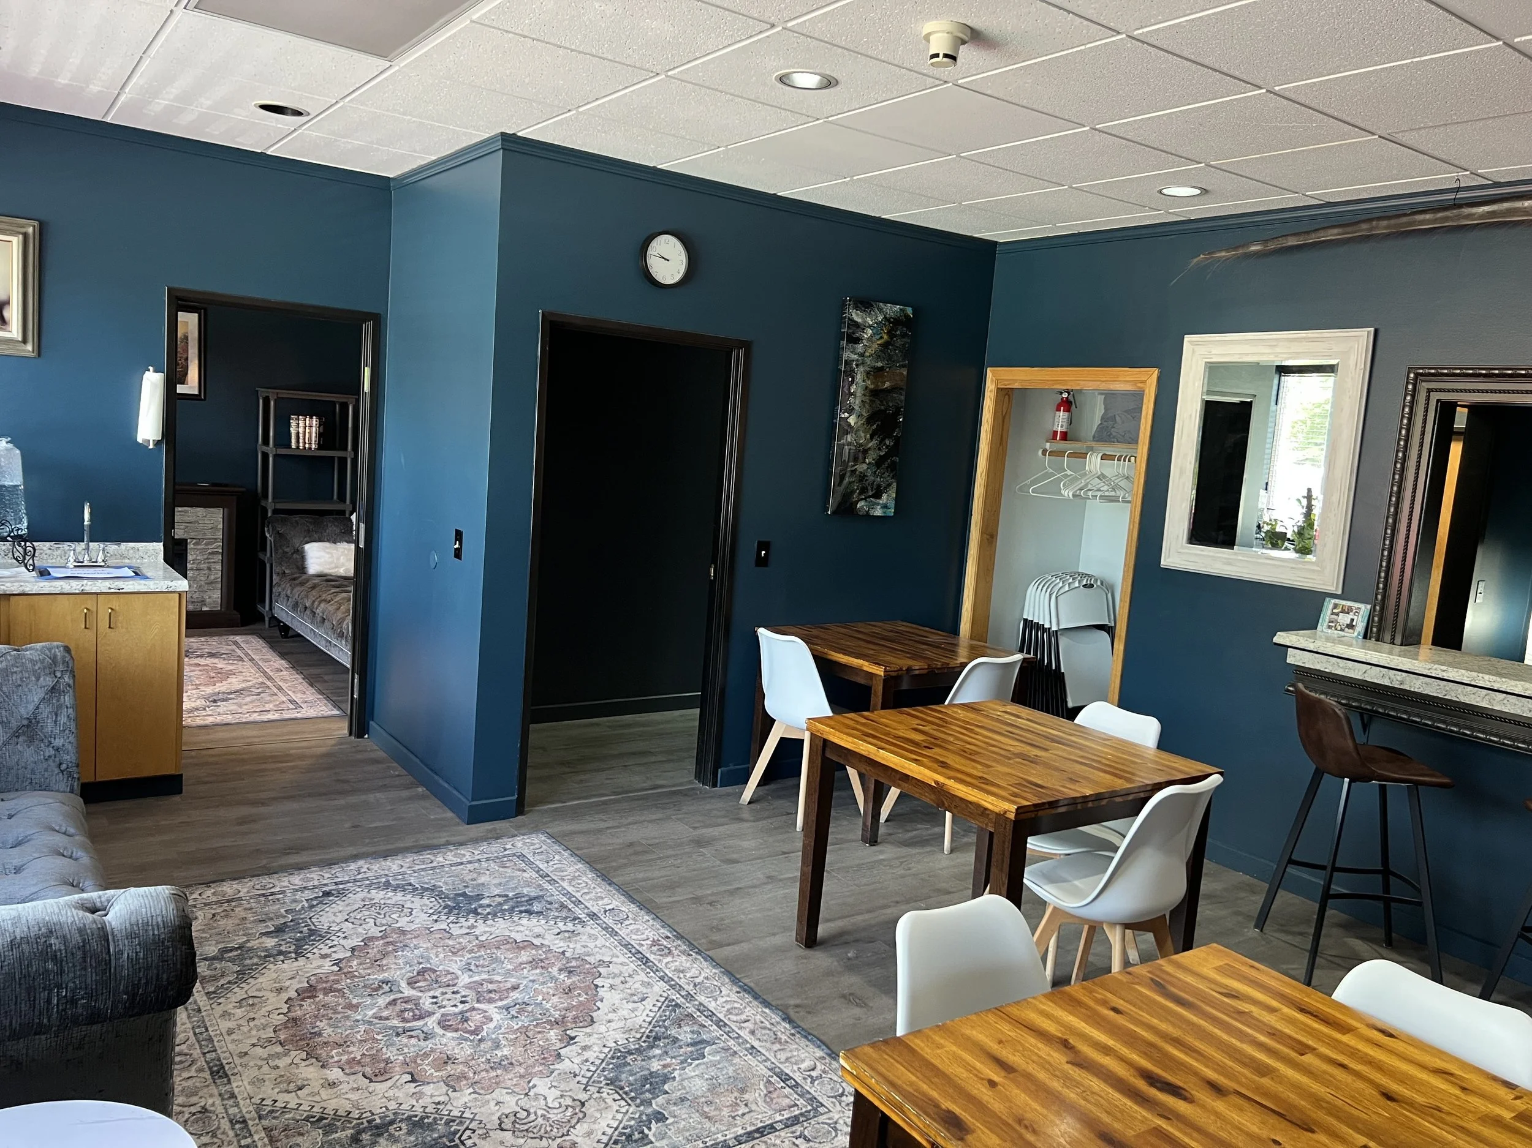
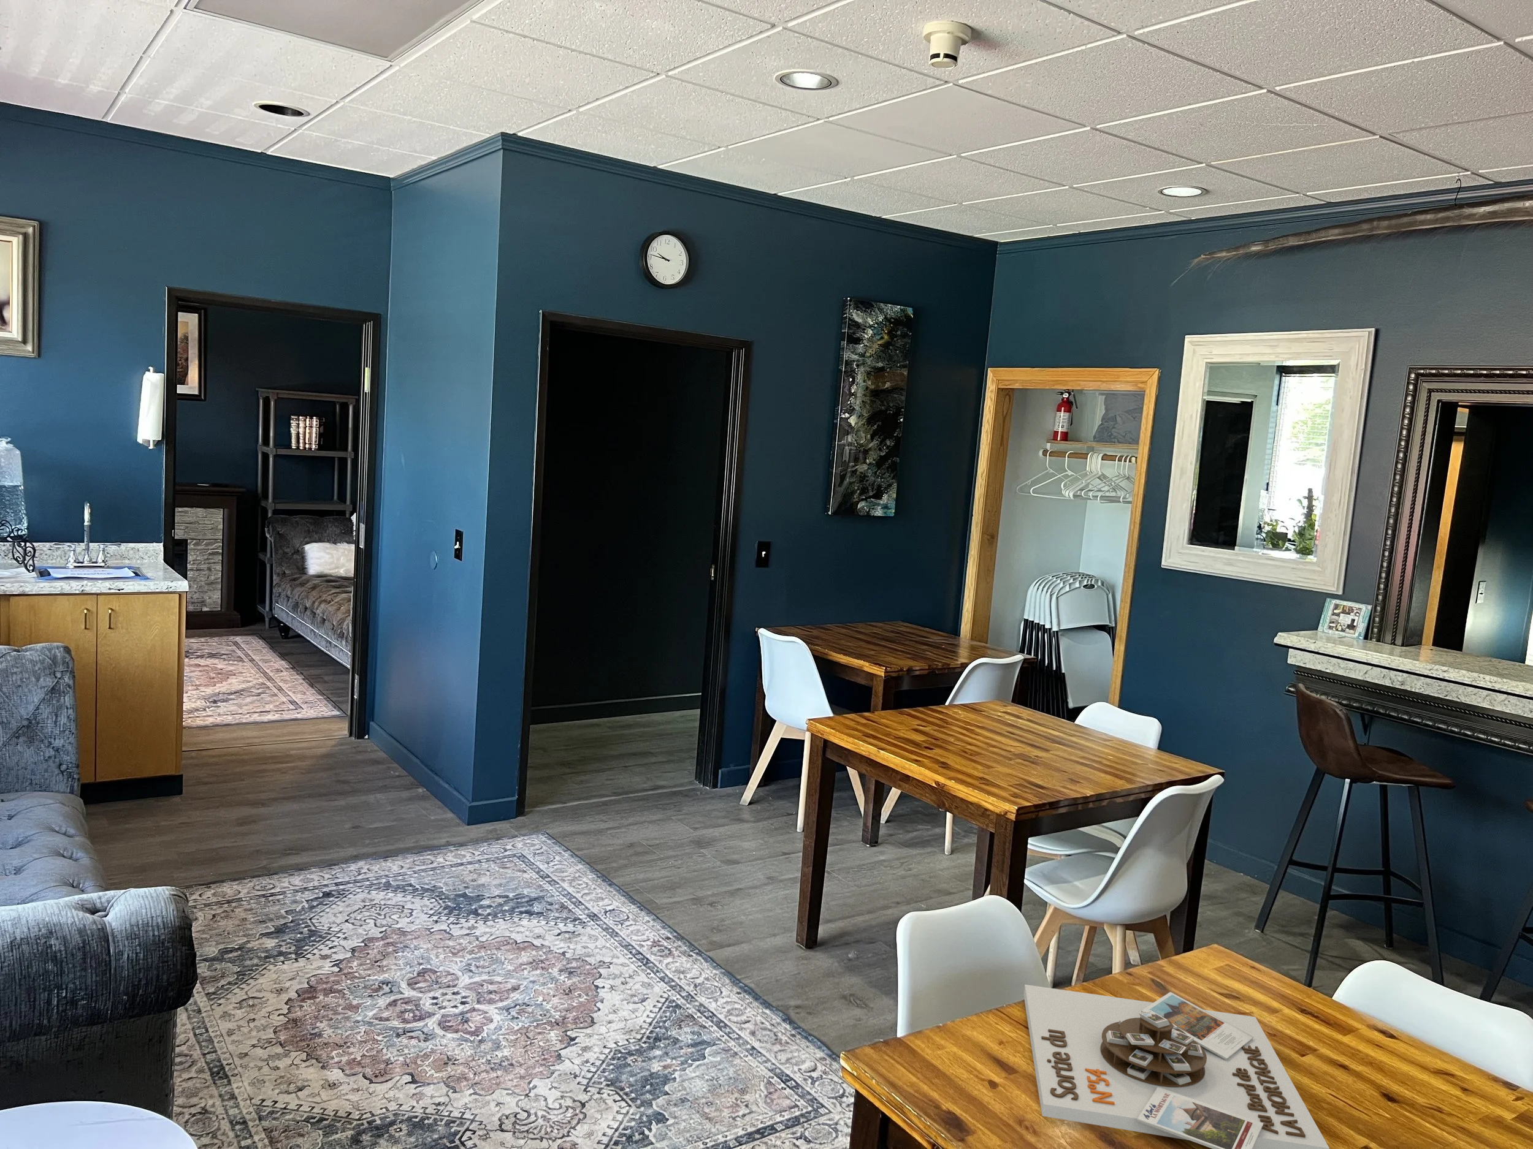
+ board game [1024,984,1330,1149]
